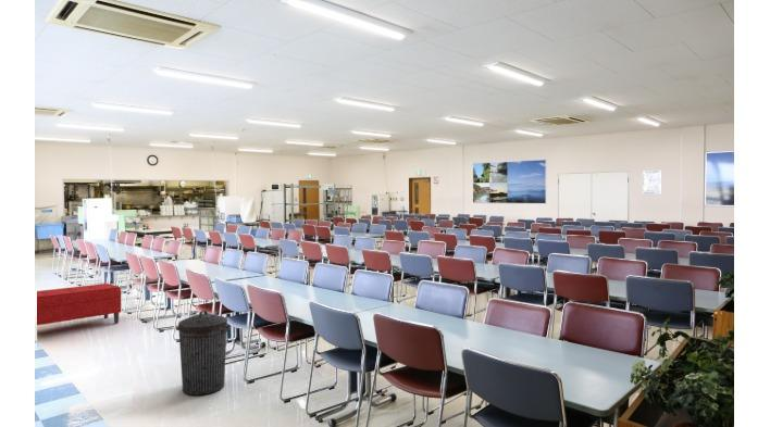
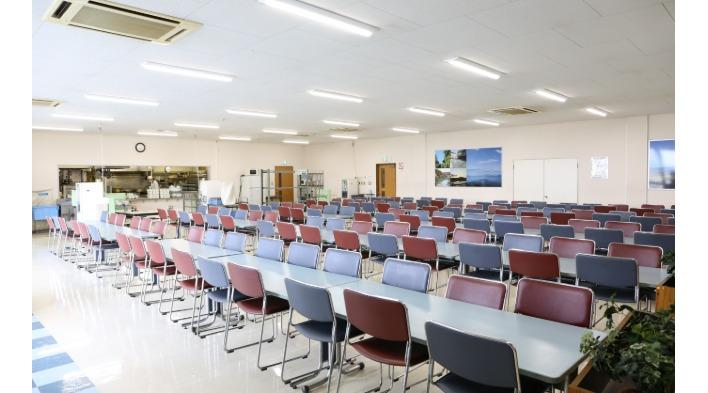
- bench [36,282,122,326]
- trash can [175,310,232,397]
